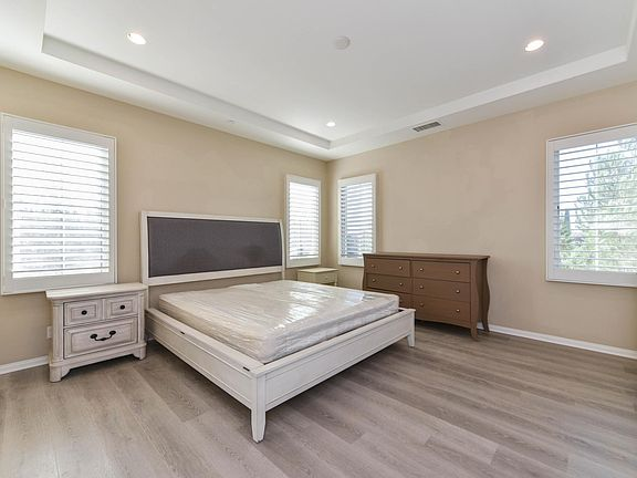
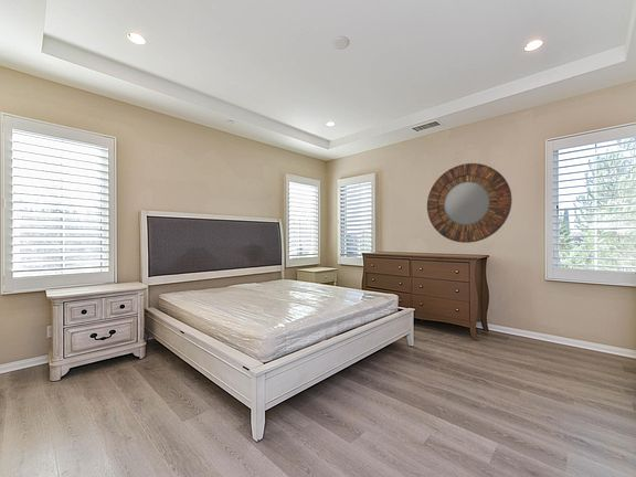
+ home mirror [426,162,513,244]
